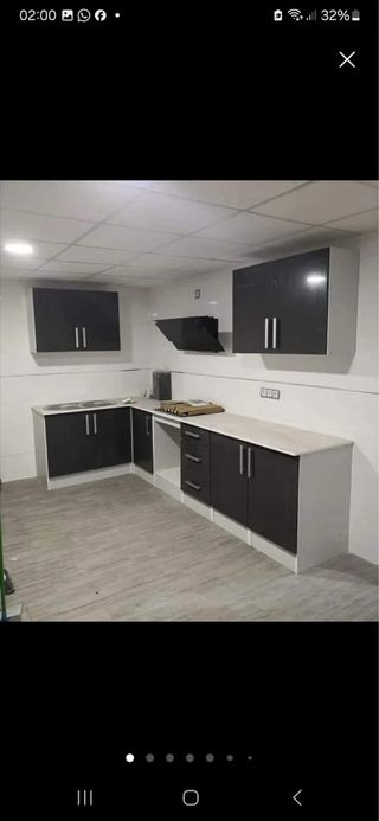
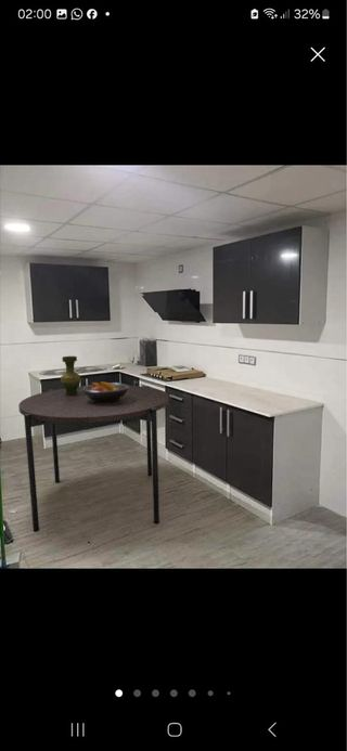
+ vase [60,355,82,396]
+ fruit bowl [81,381,129,402]
+ dining table [17,385,170,533]
